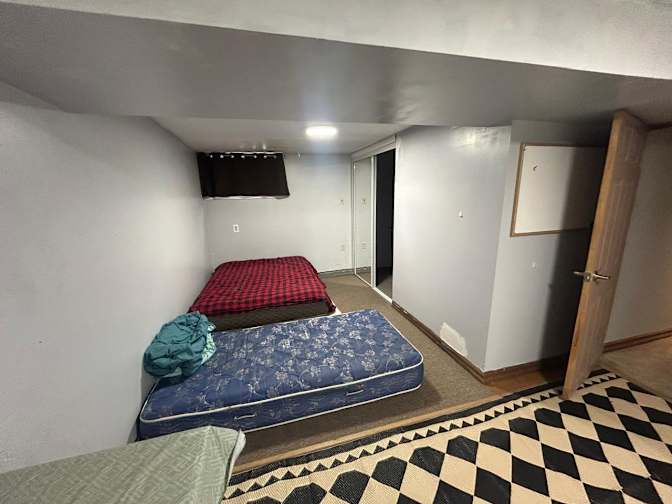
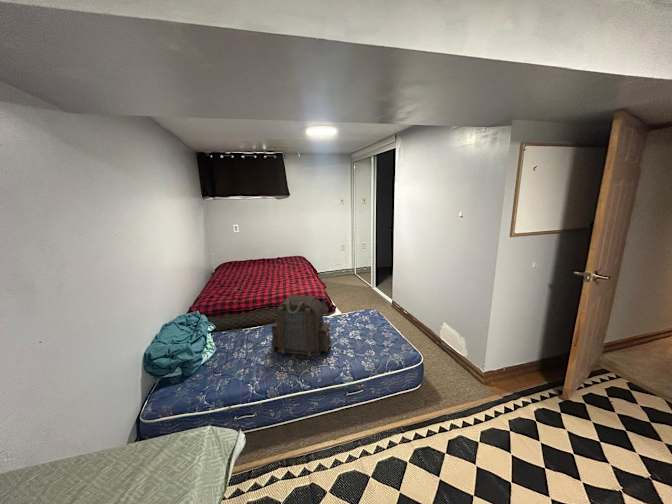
+ backpack [270,294,332,358]
